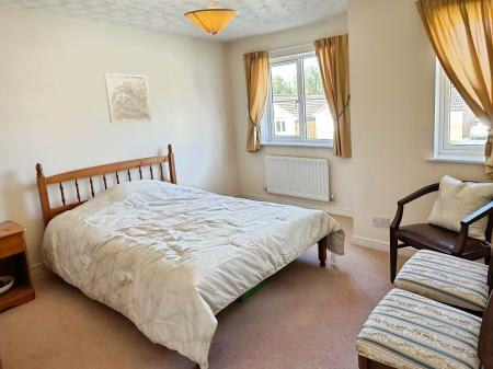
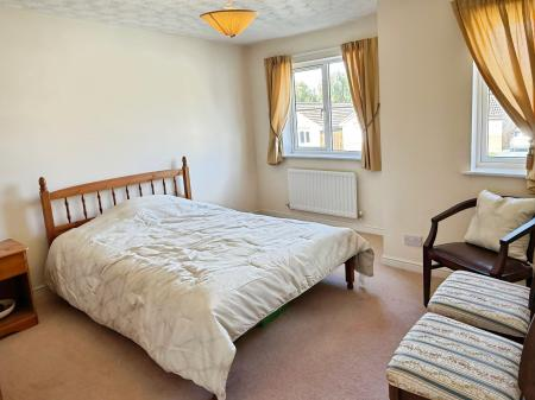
- wall art [103,72,153,124]
